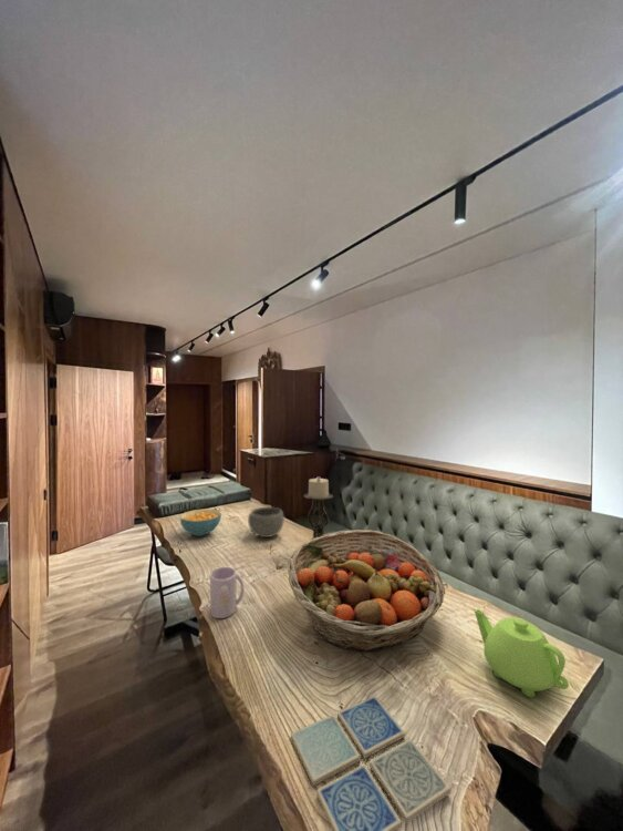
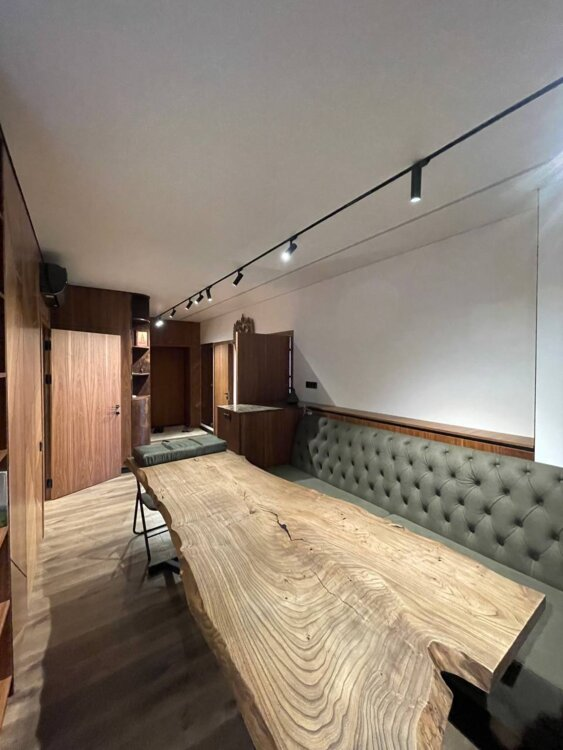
- drink coaster [290,695,453,831]
- bowl [247,506,285,538]
- fruit basket [287,529,446,653]
- teapot [474,608,570,699]
- mug [209,566,246,619]
- cereal bowl [179,507,222,537]
- candle holder [303,475,334,540]
